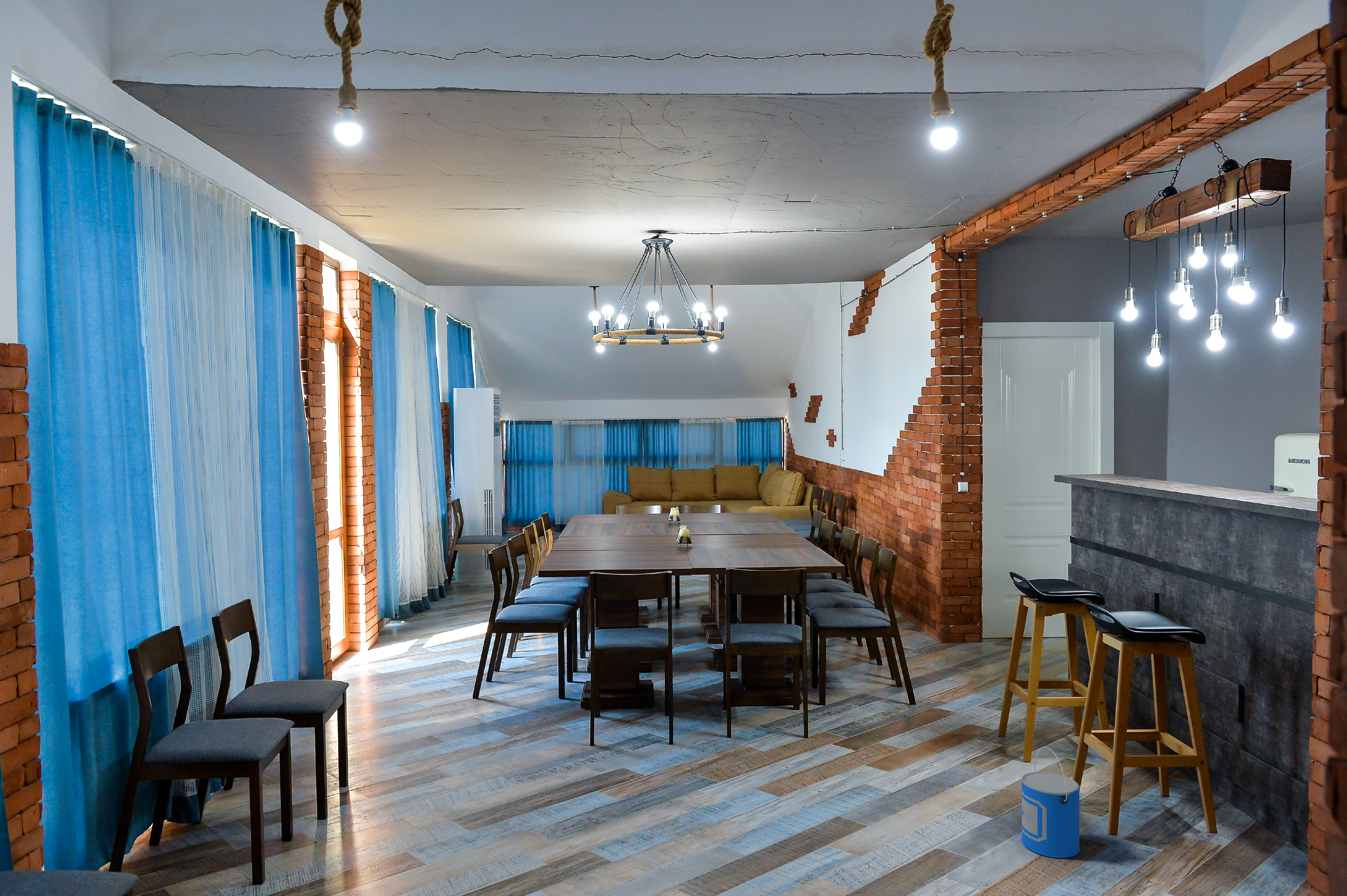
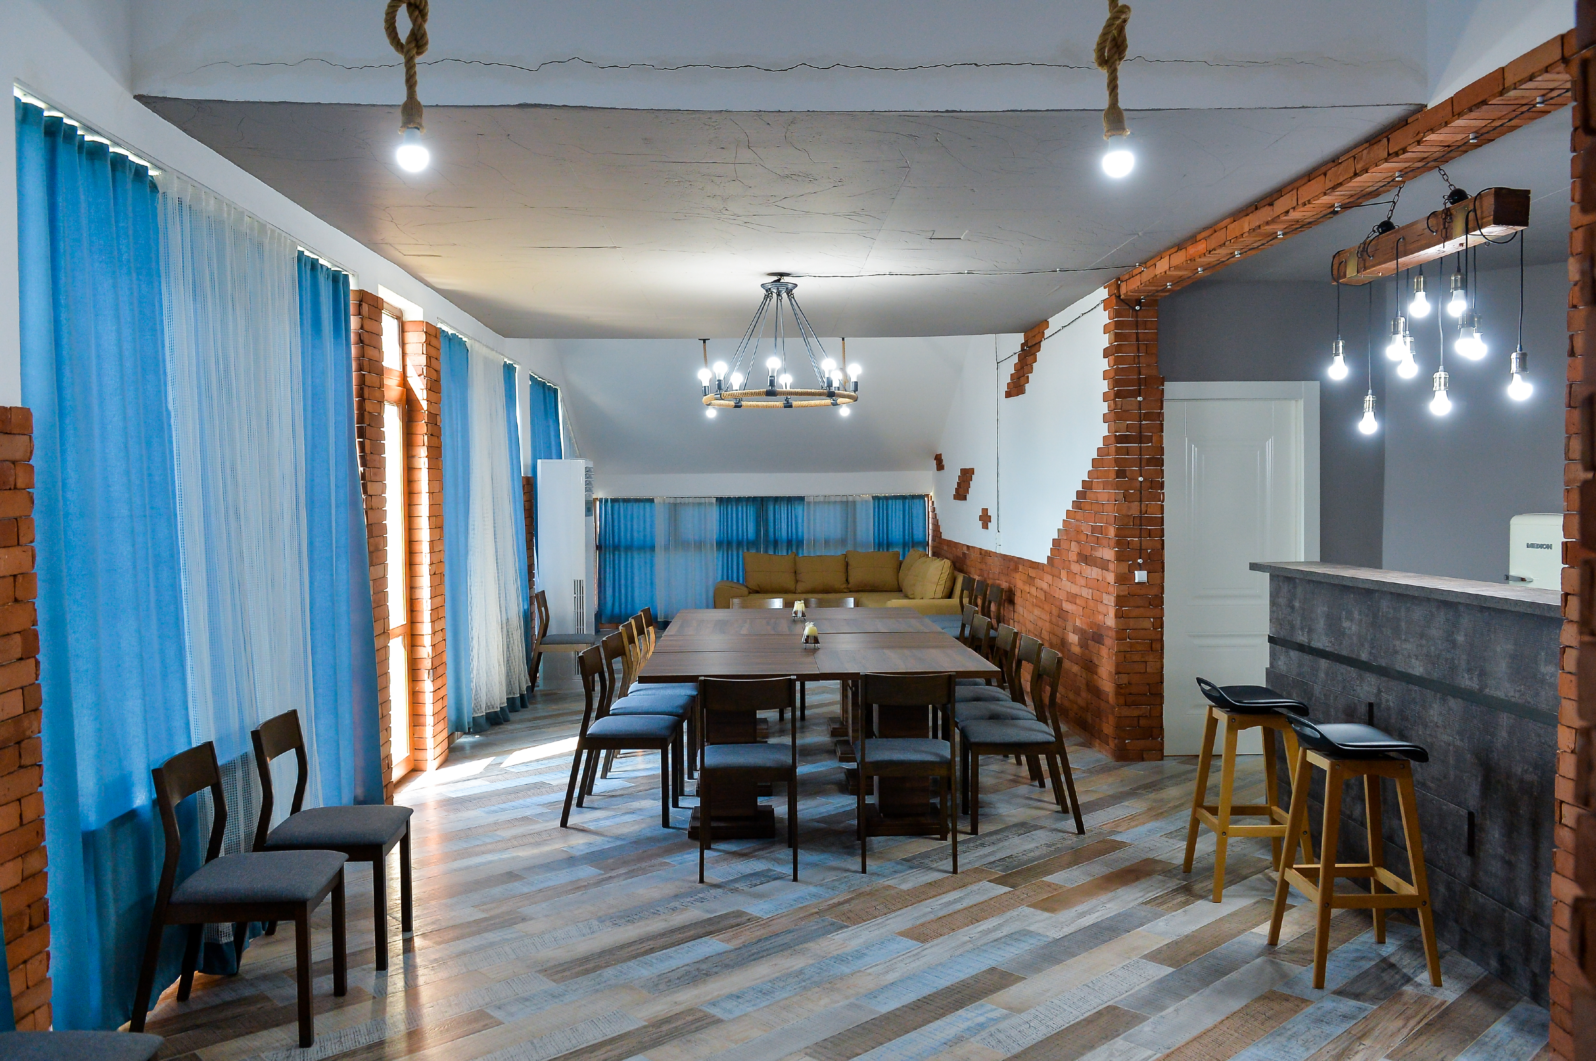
- bucket [1021,746,1080,859]
